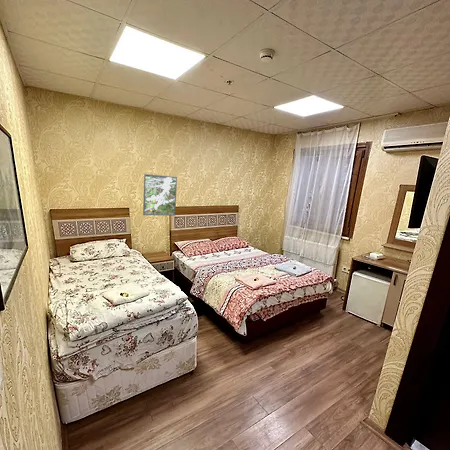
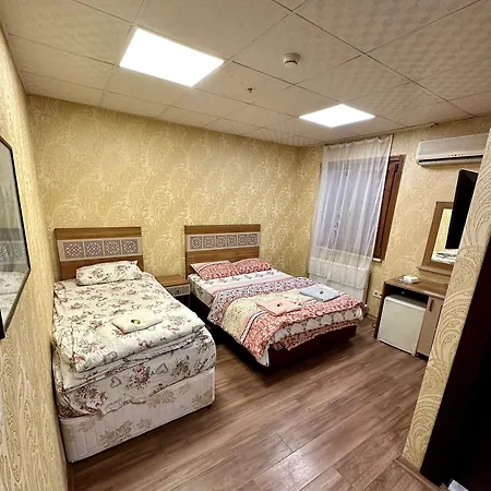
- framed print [142,173,178,216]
